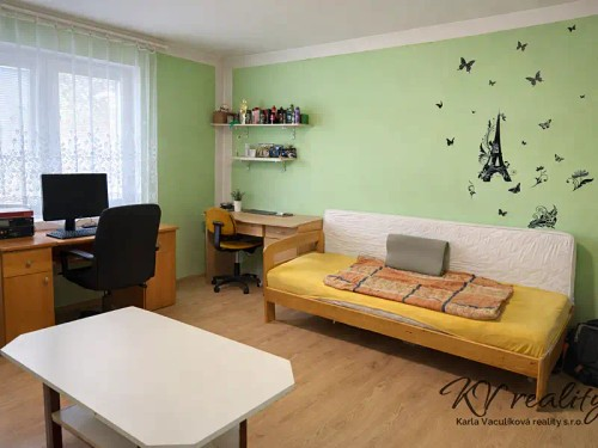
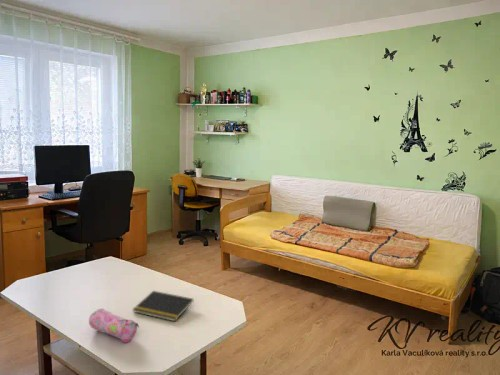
+ pencil case [88,308,140,344]
+ notepad [131,290,194,322]
